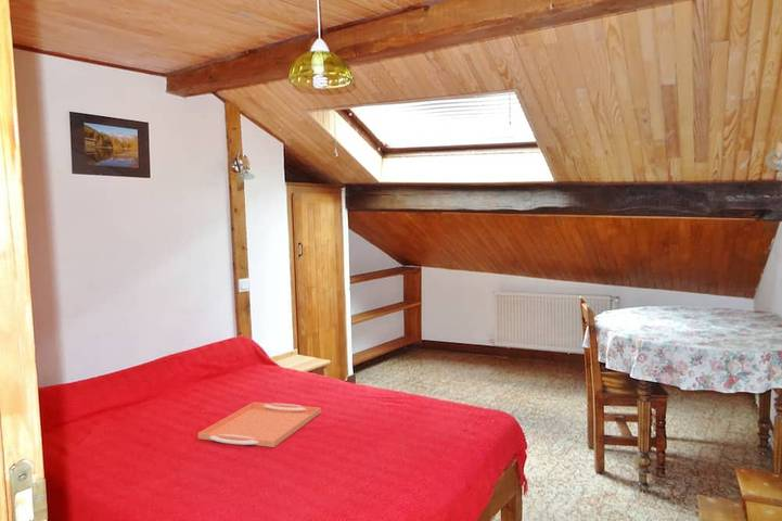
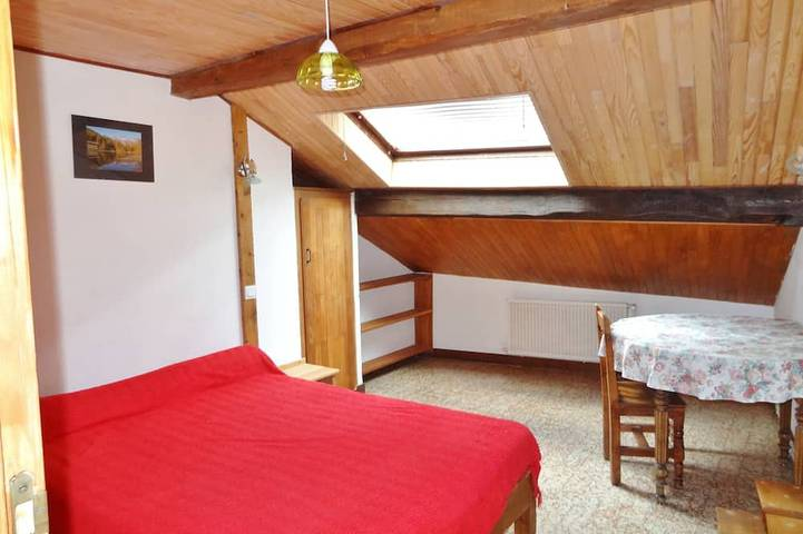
- serving tray [197,402,322,448]
